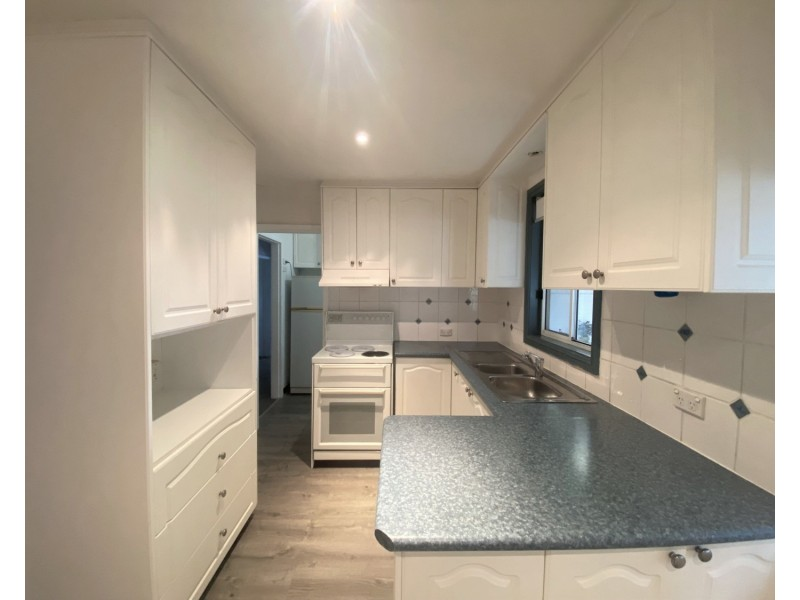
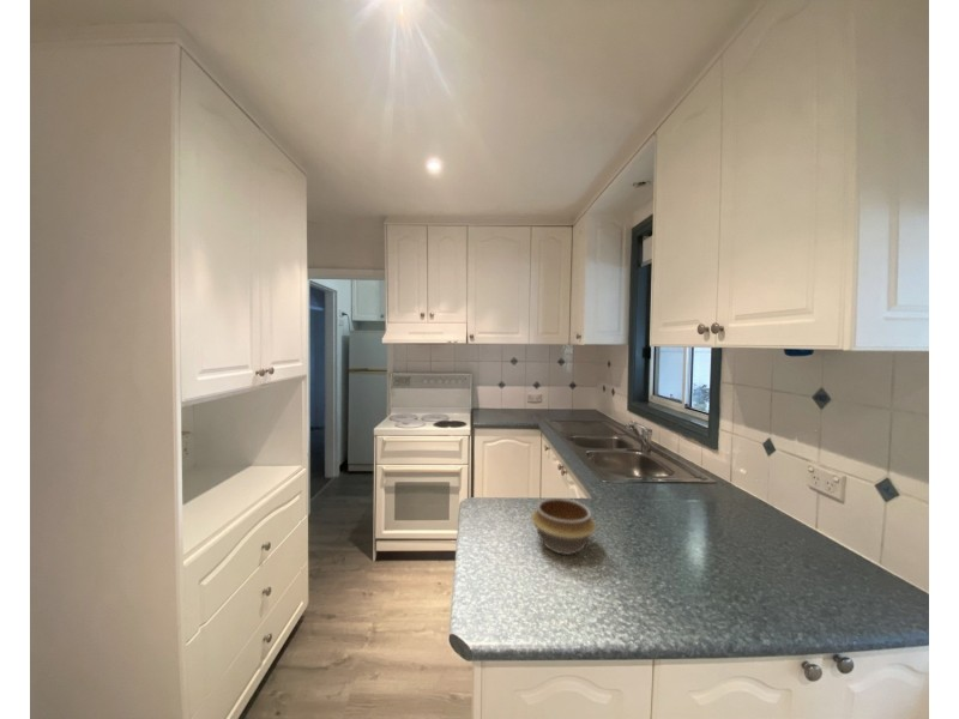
+ bowl [530,497,597,556]
